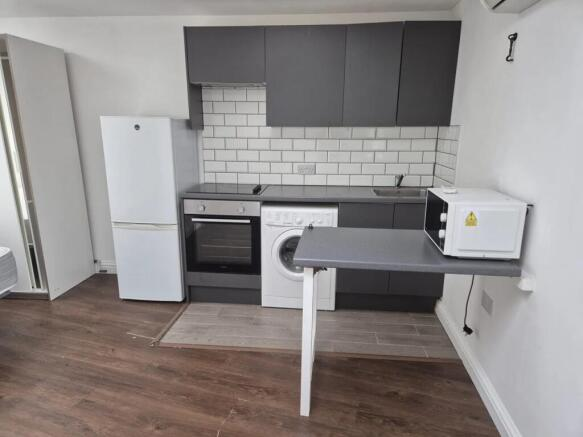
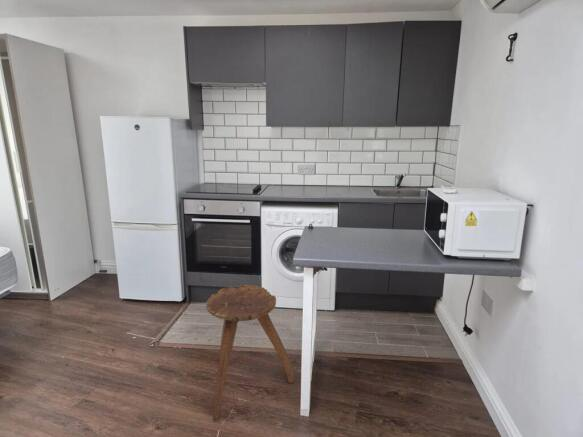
+ stool [205,284,295,423]
